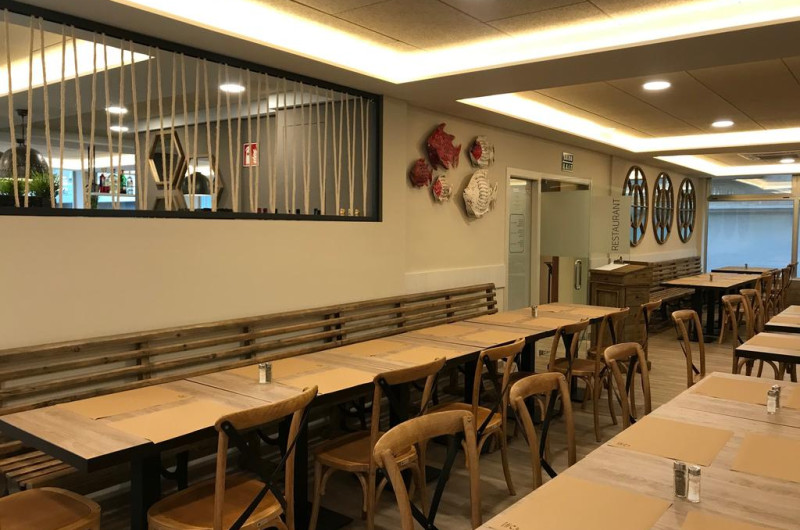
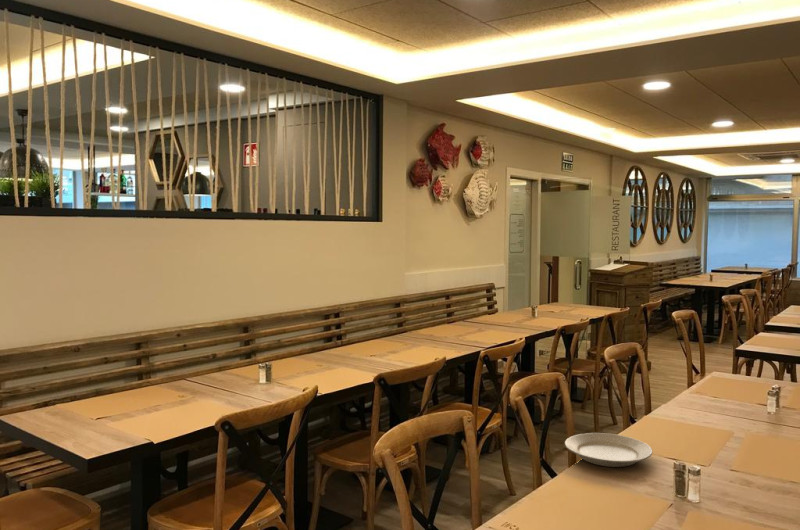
+ plate [564,432,653,468]
